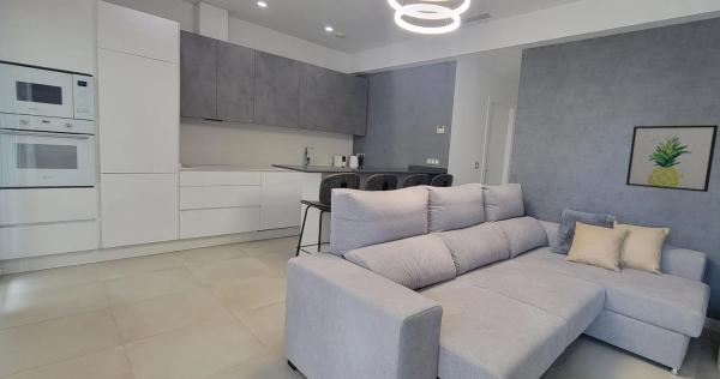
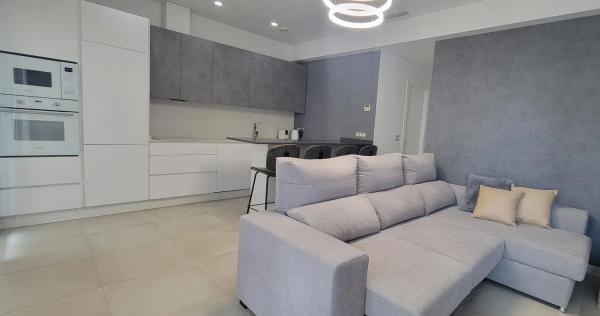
- wall art [625,124,719,193]
